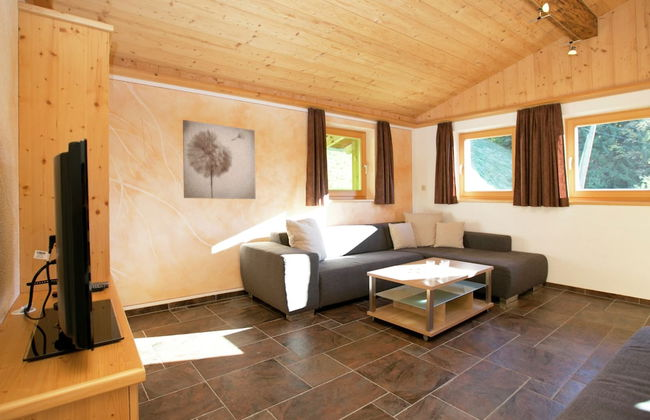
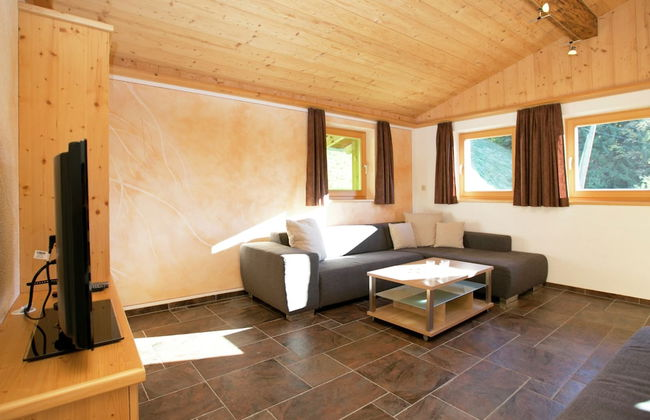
- wall art [182,119,257,200]
